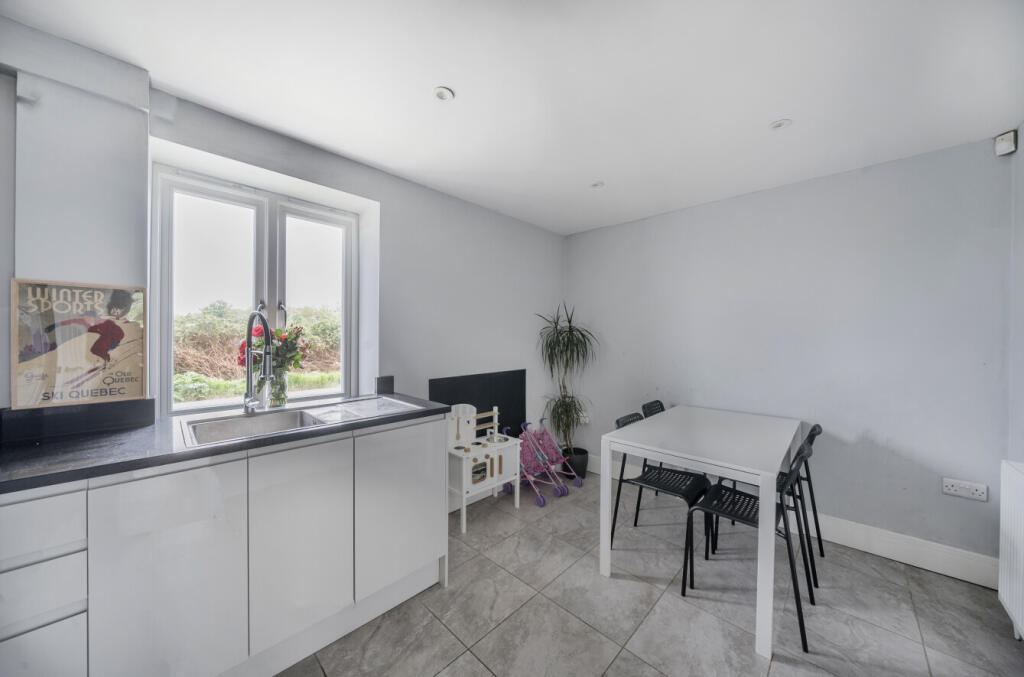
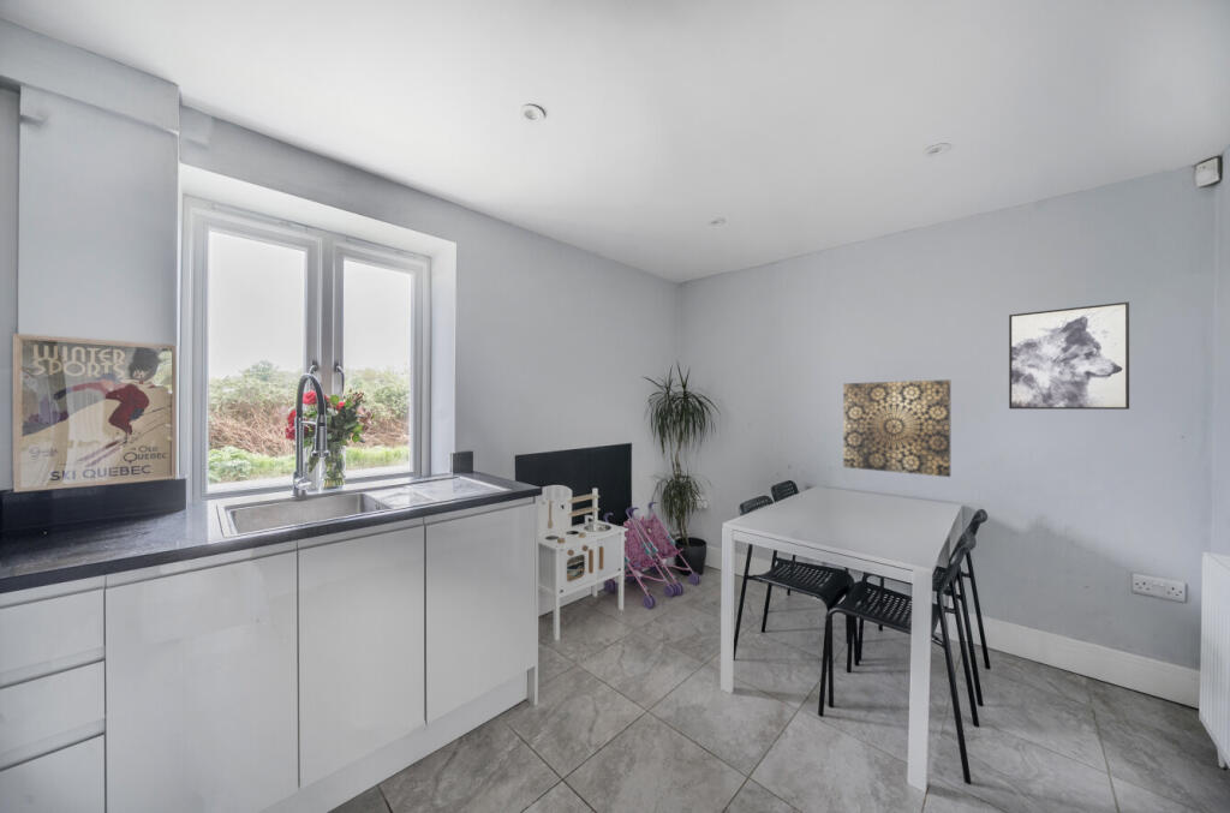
+ wall art [842,378,951,478]
+ wall art [1008,300,1130,411]
